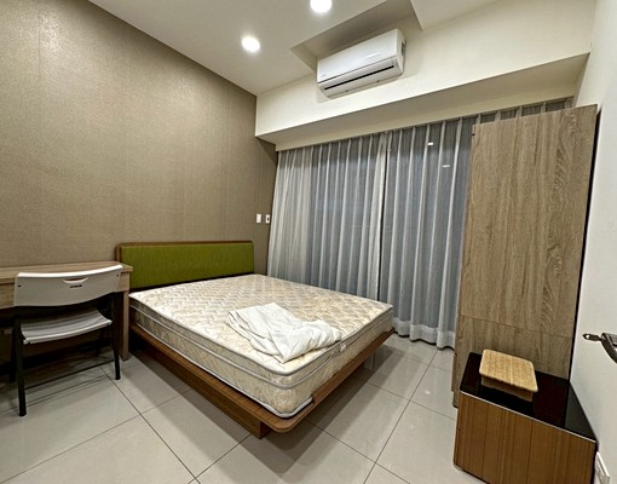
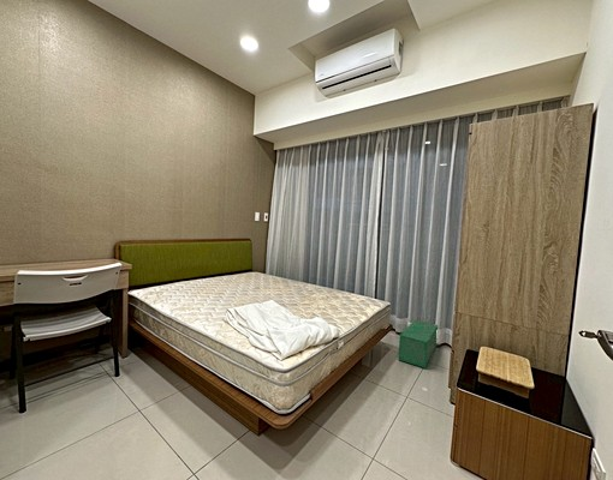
+ storage bin [397,319,439,370]
